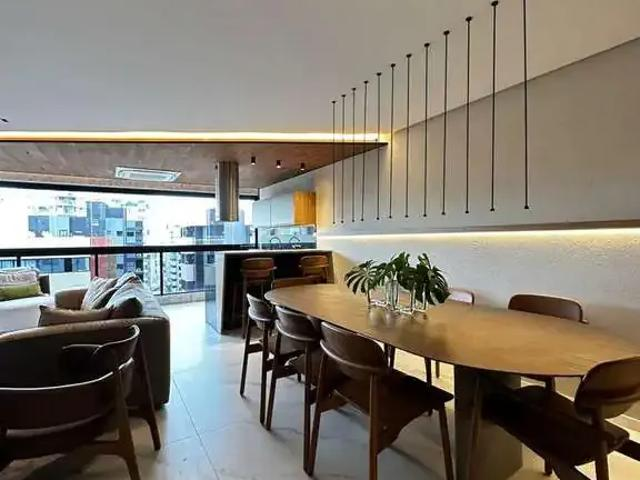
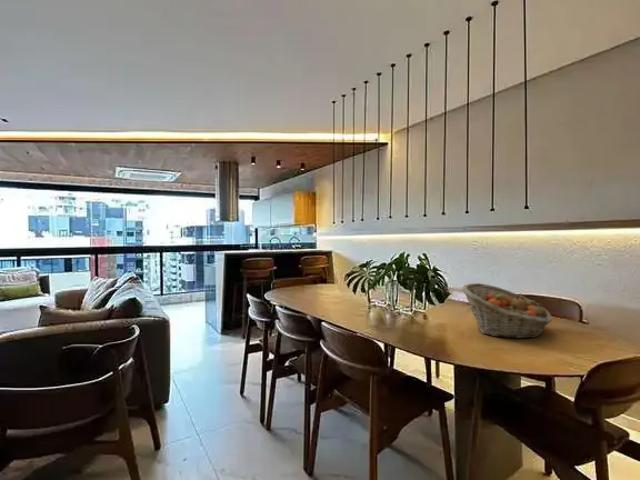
+ fruit basket [461,282,553,339]
